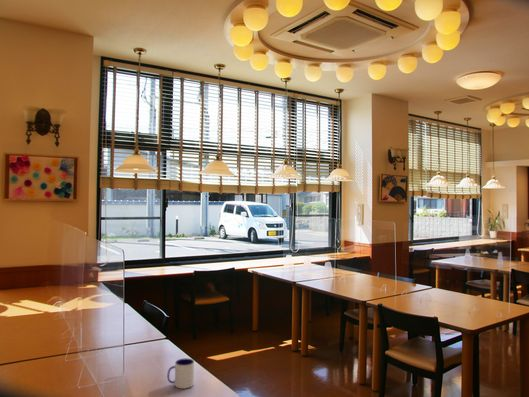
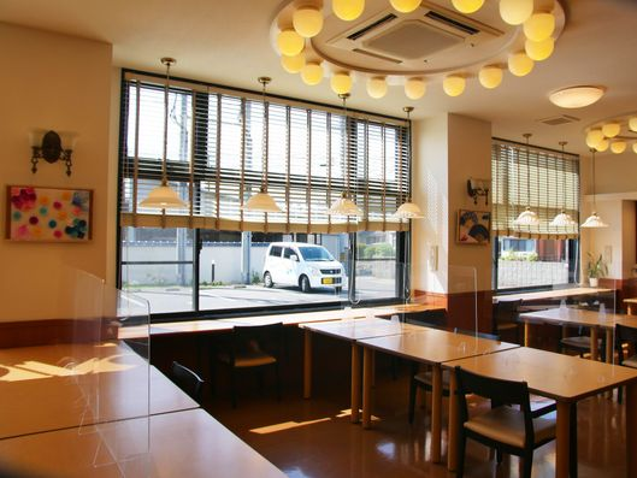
- mug [166,357,195,389]
